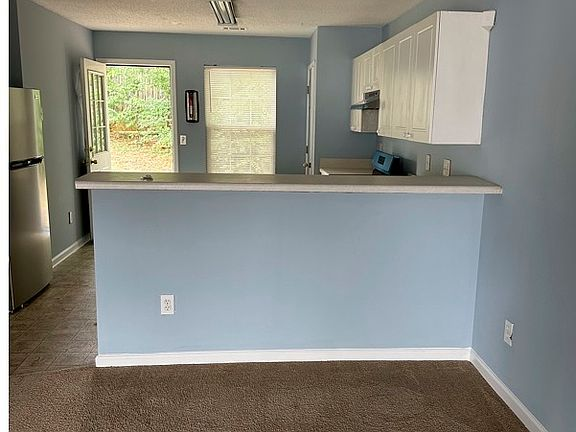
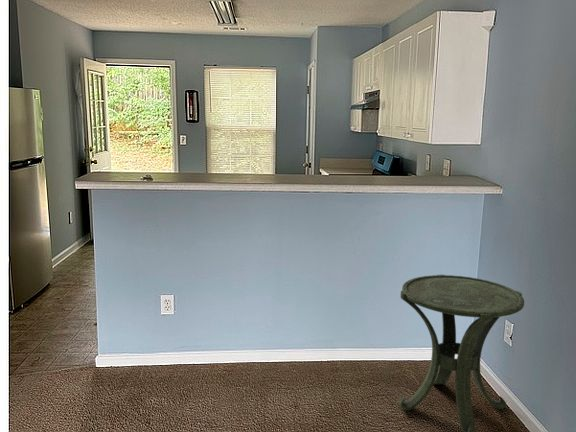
+ side table [397,274,525,432]
